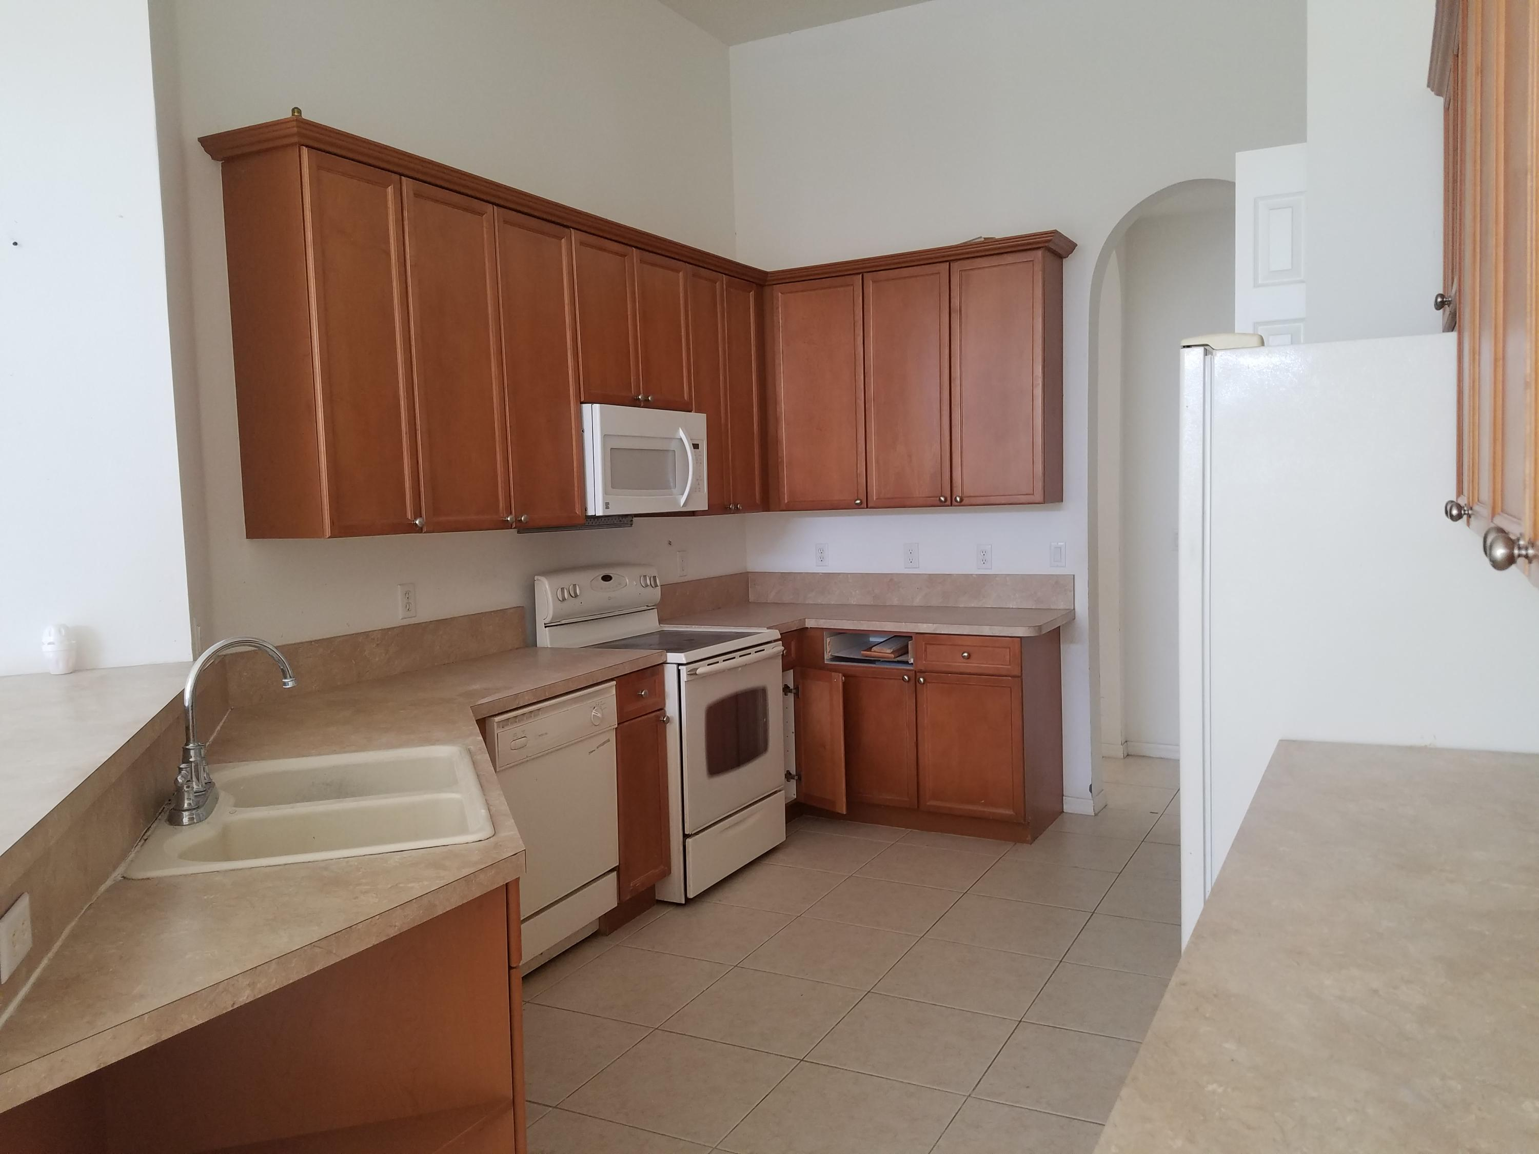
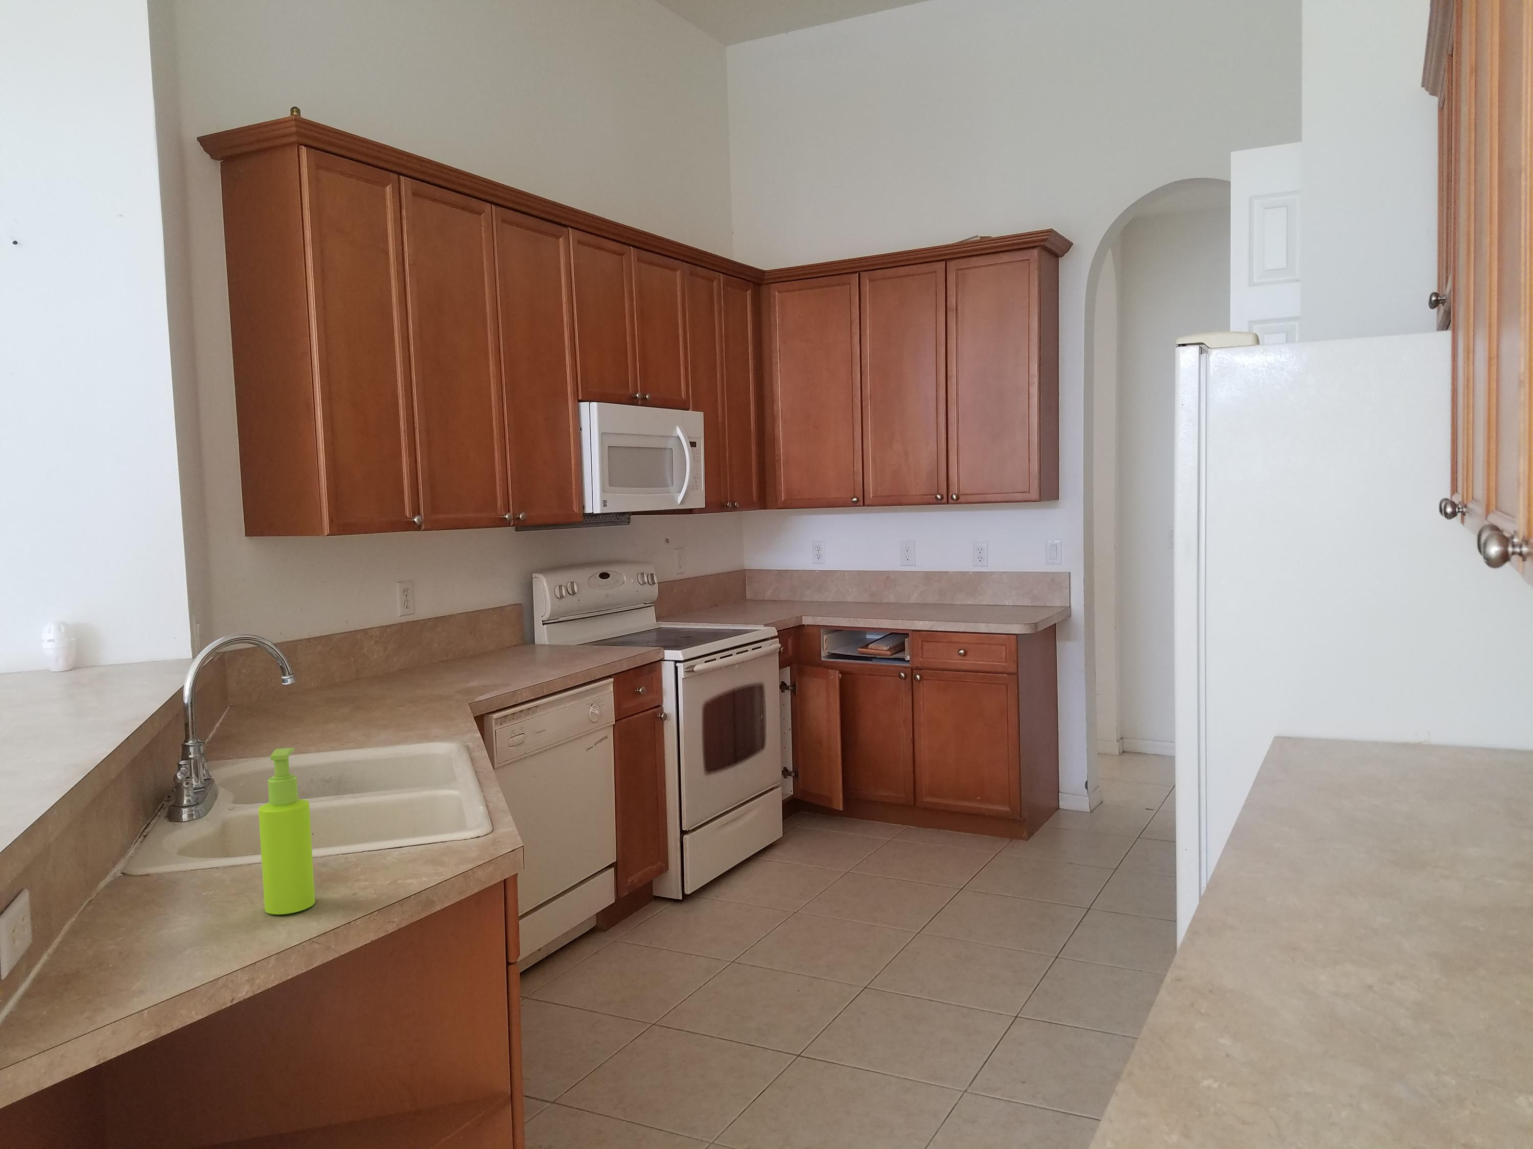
+ soap dispenser [258,747,315,915]
